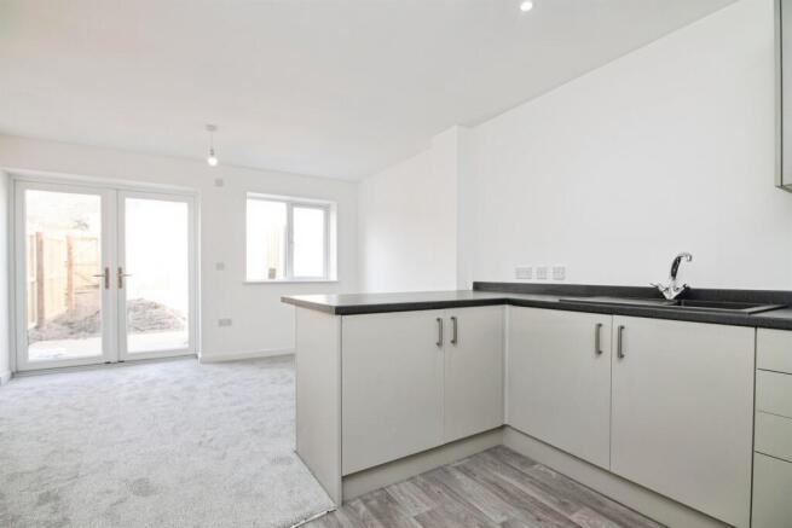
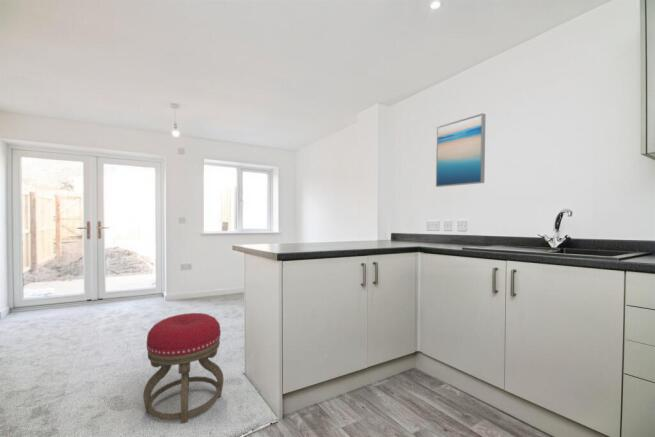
+ wall art [435,112,487,188]
+ stool [142,312,225,425]
